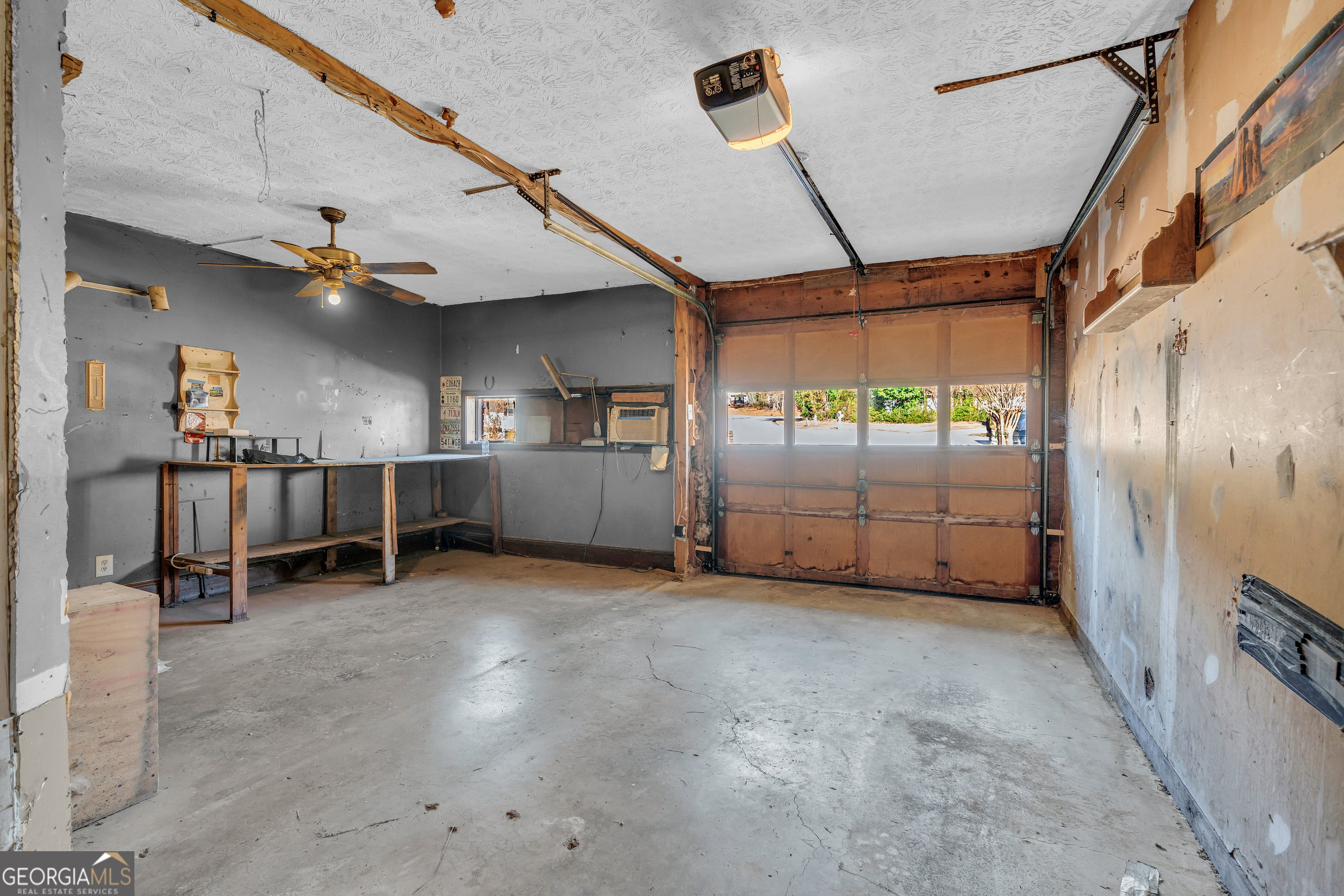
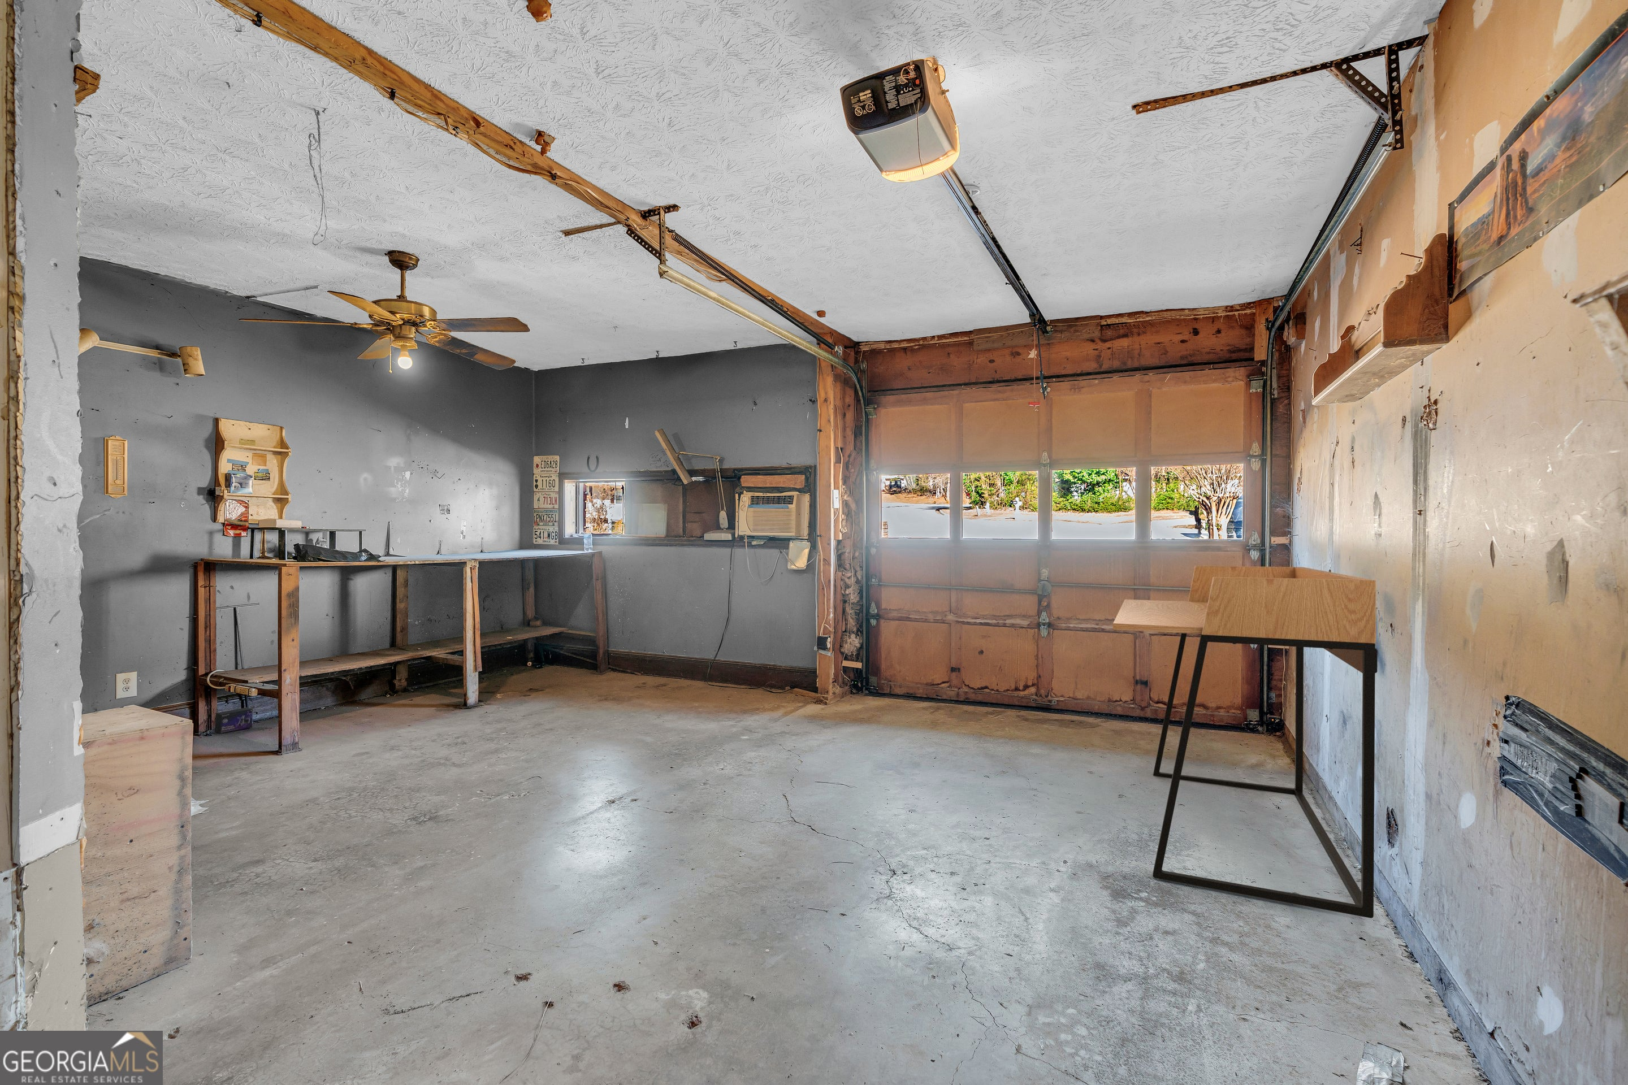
+ desk [1112,566,1378,919]
+ box [214,707,253,734]
